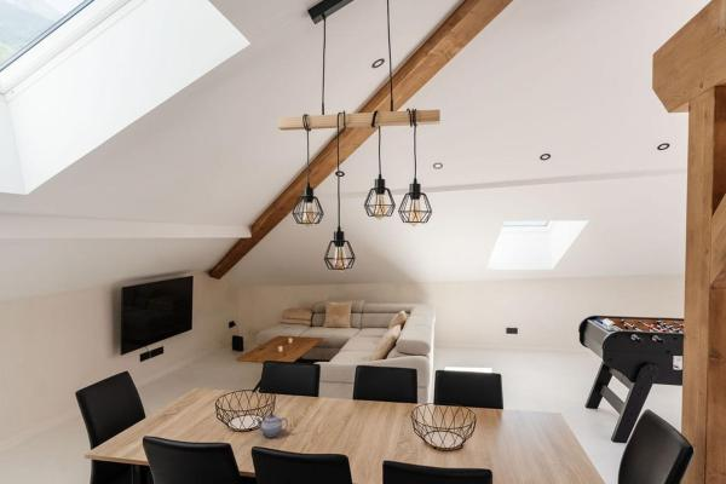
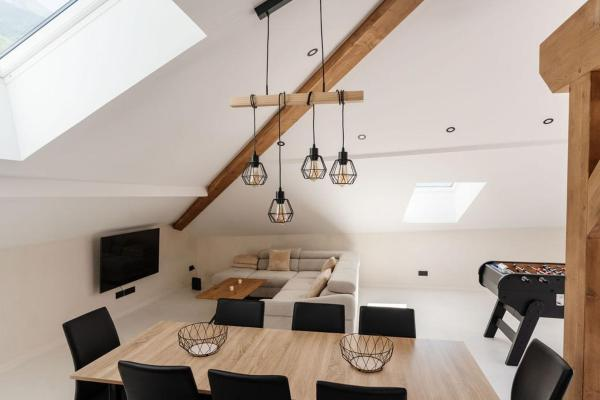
- teapot [254,413,289,438]
